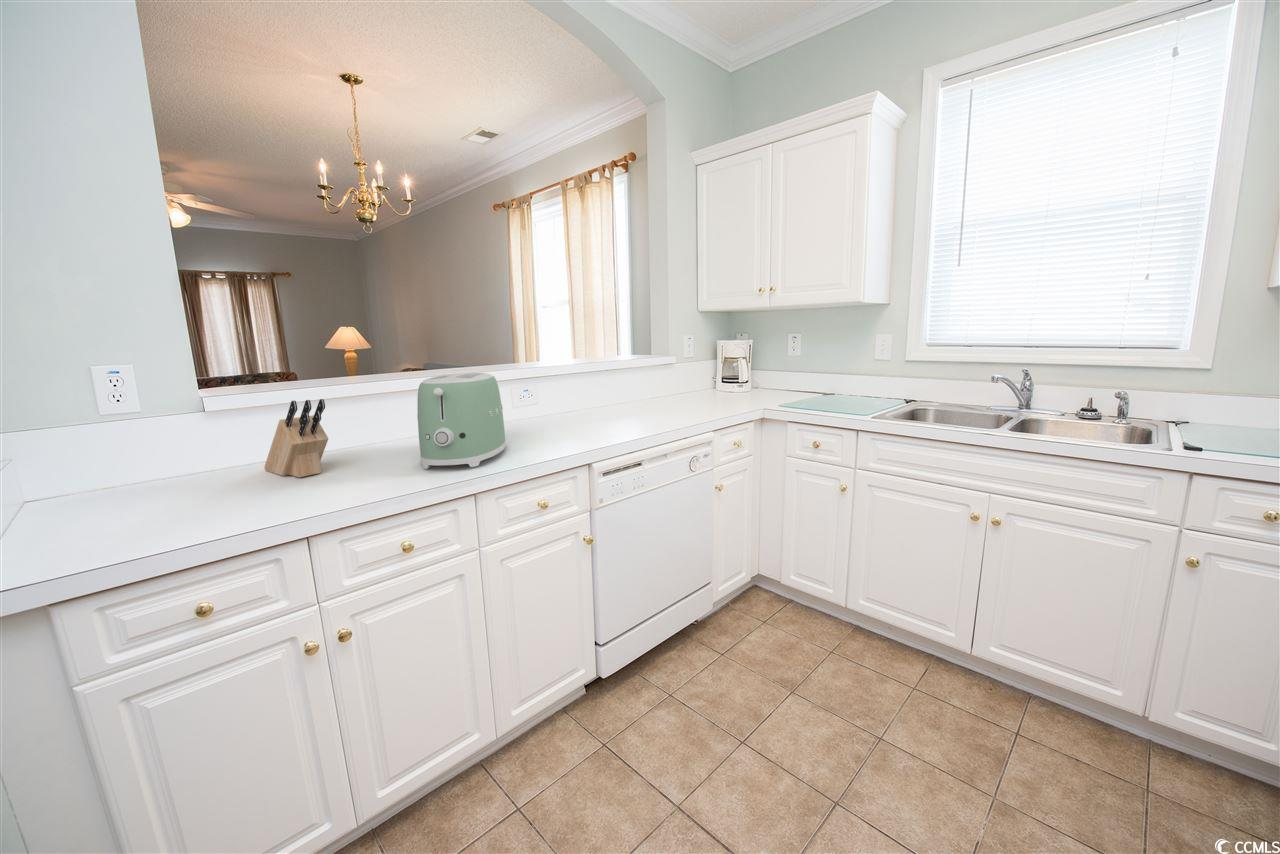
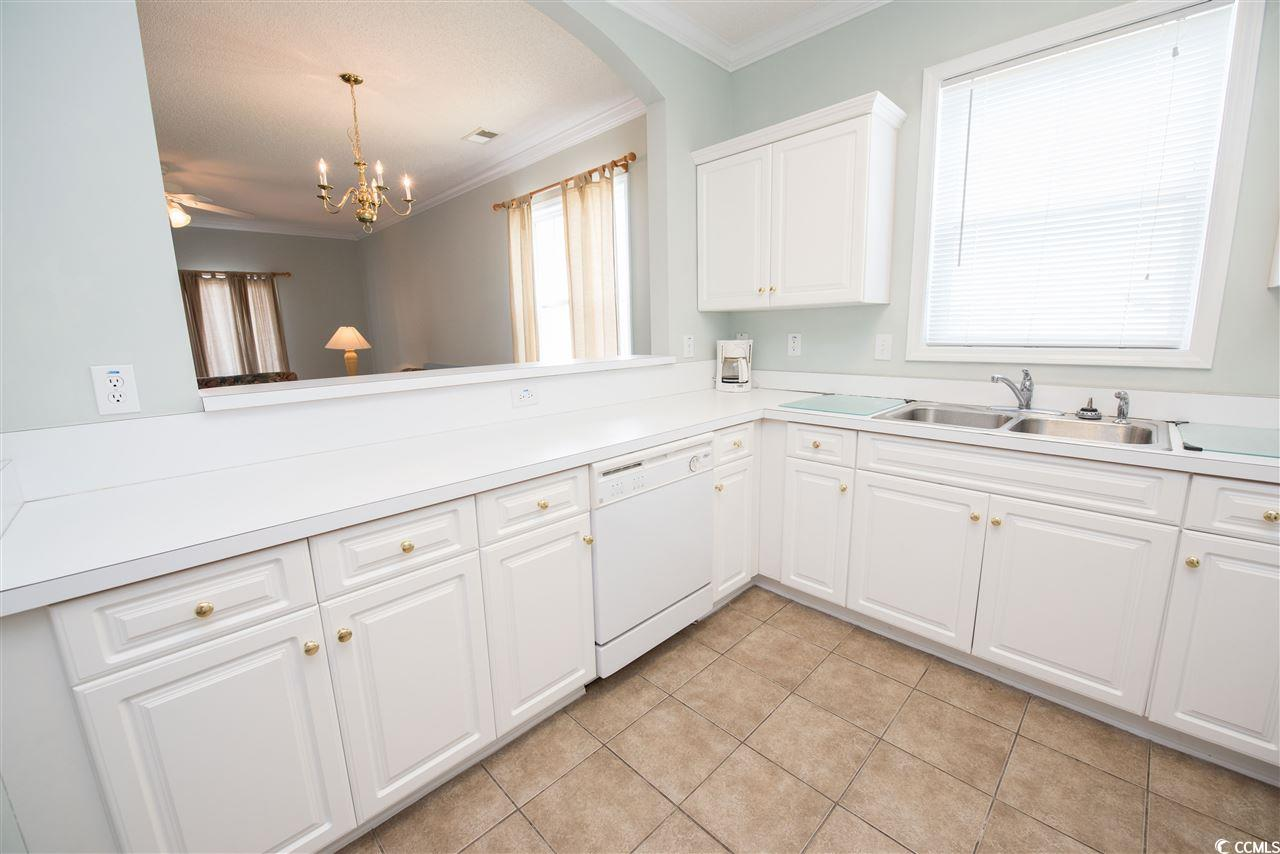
- toaster [416,372,507,470]
- knife block [263,398,329,478]
